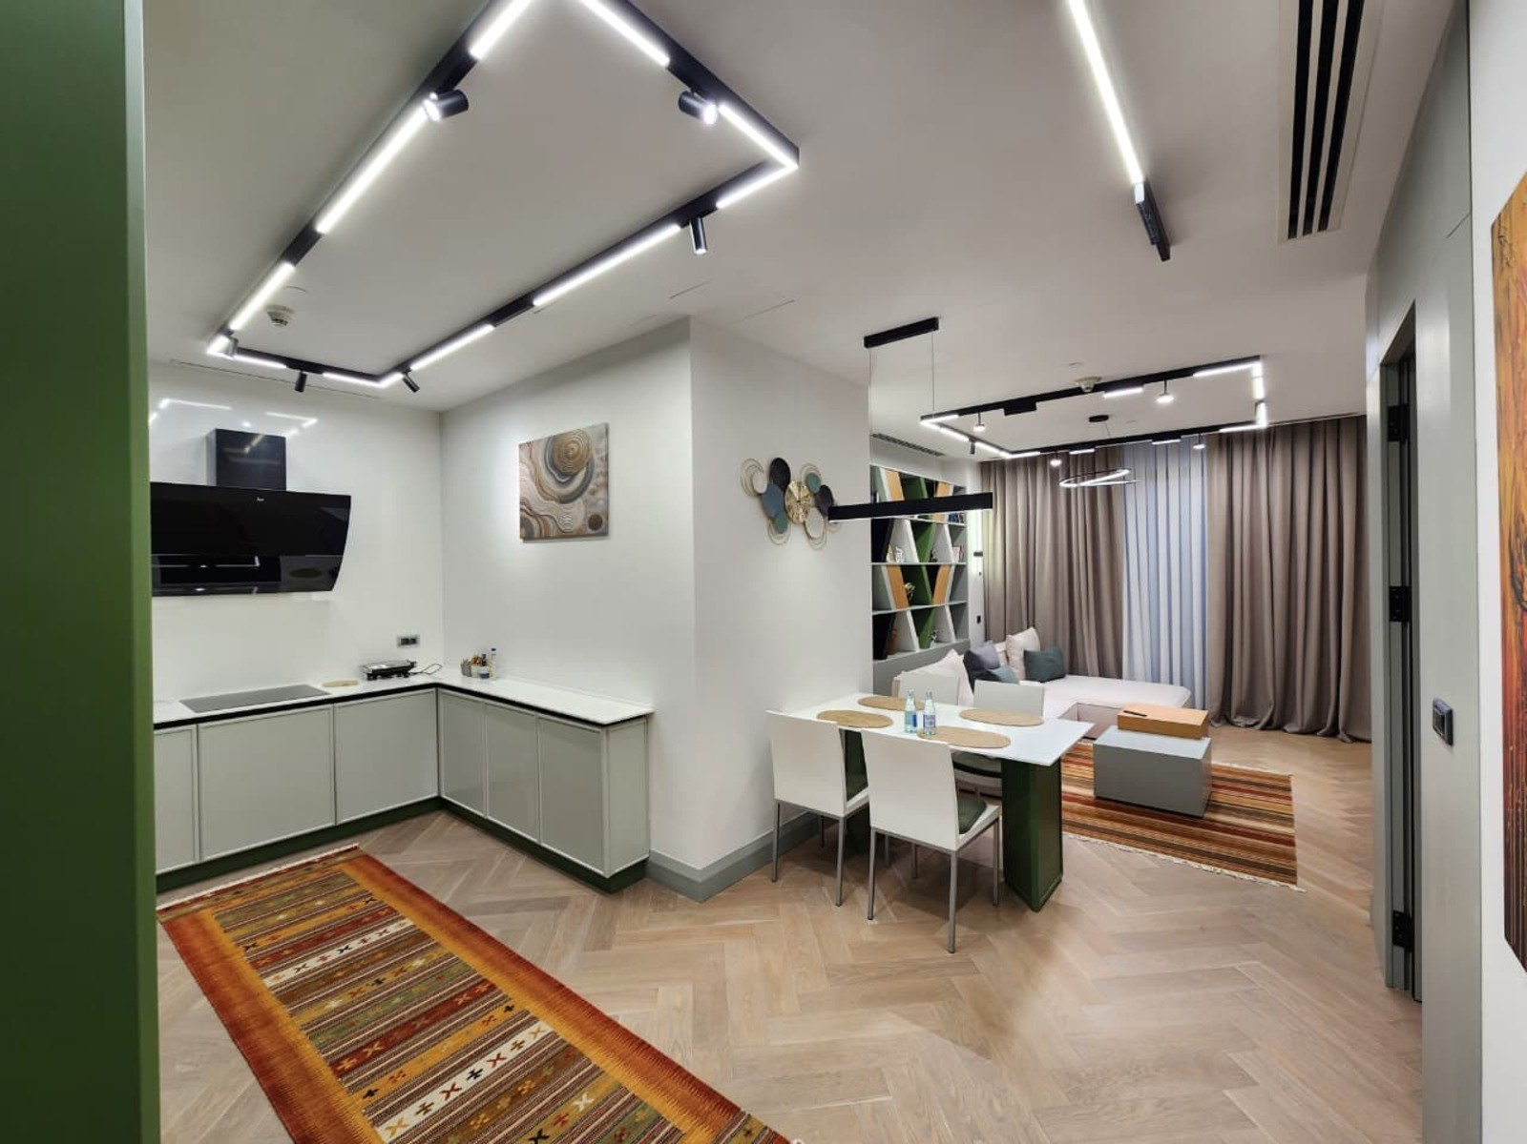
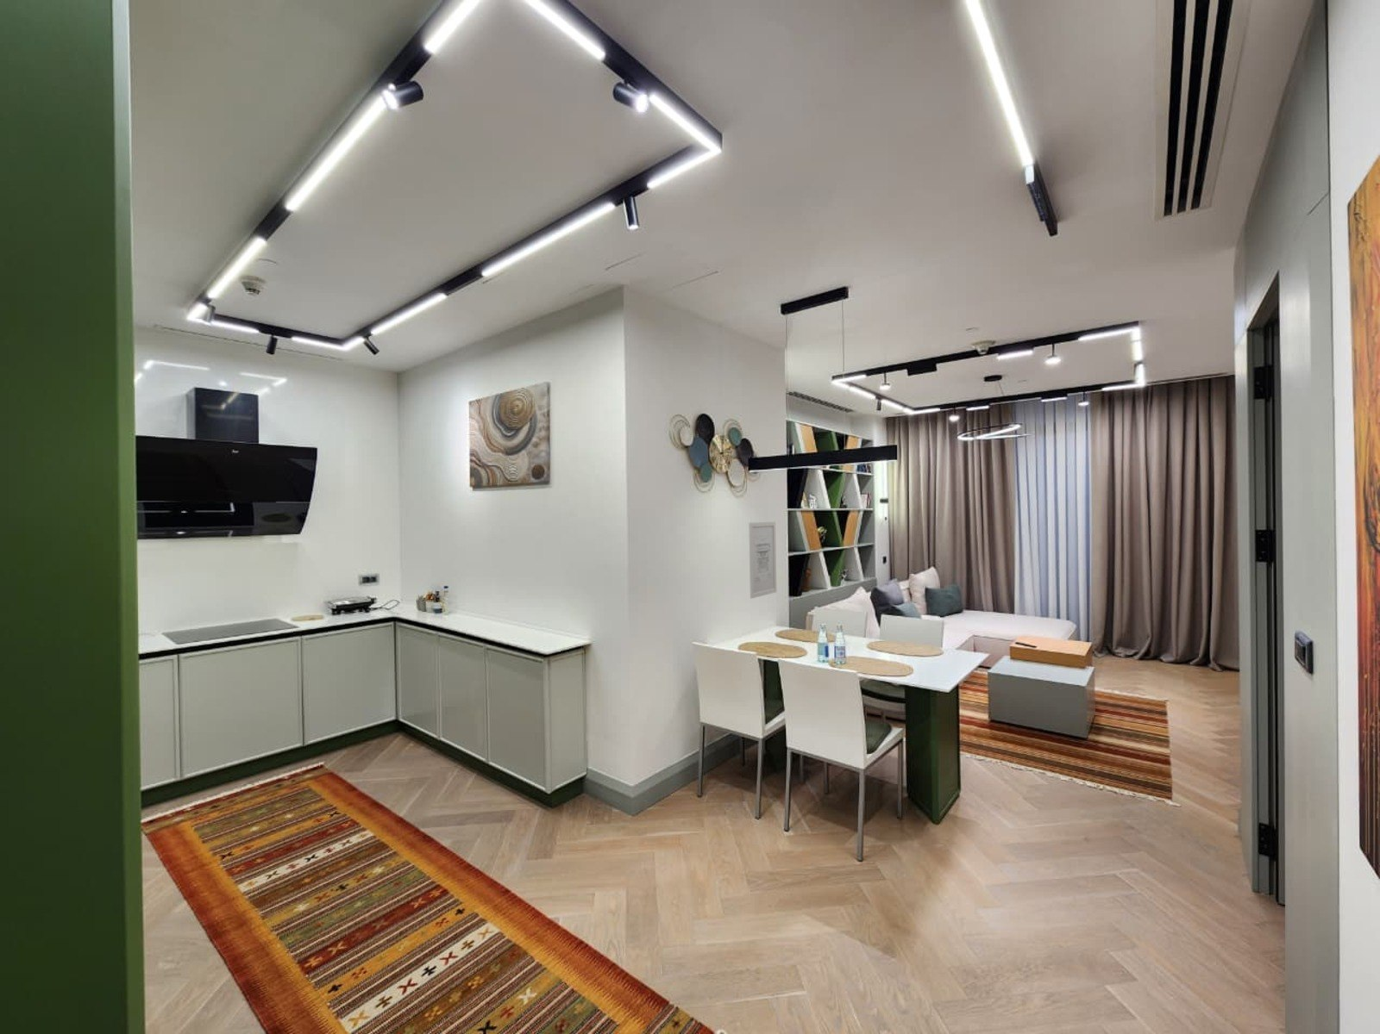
+ wall art [748,521,777,600]
